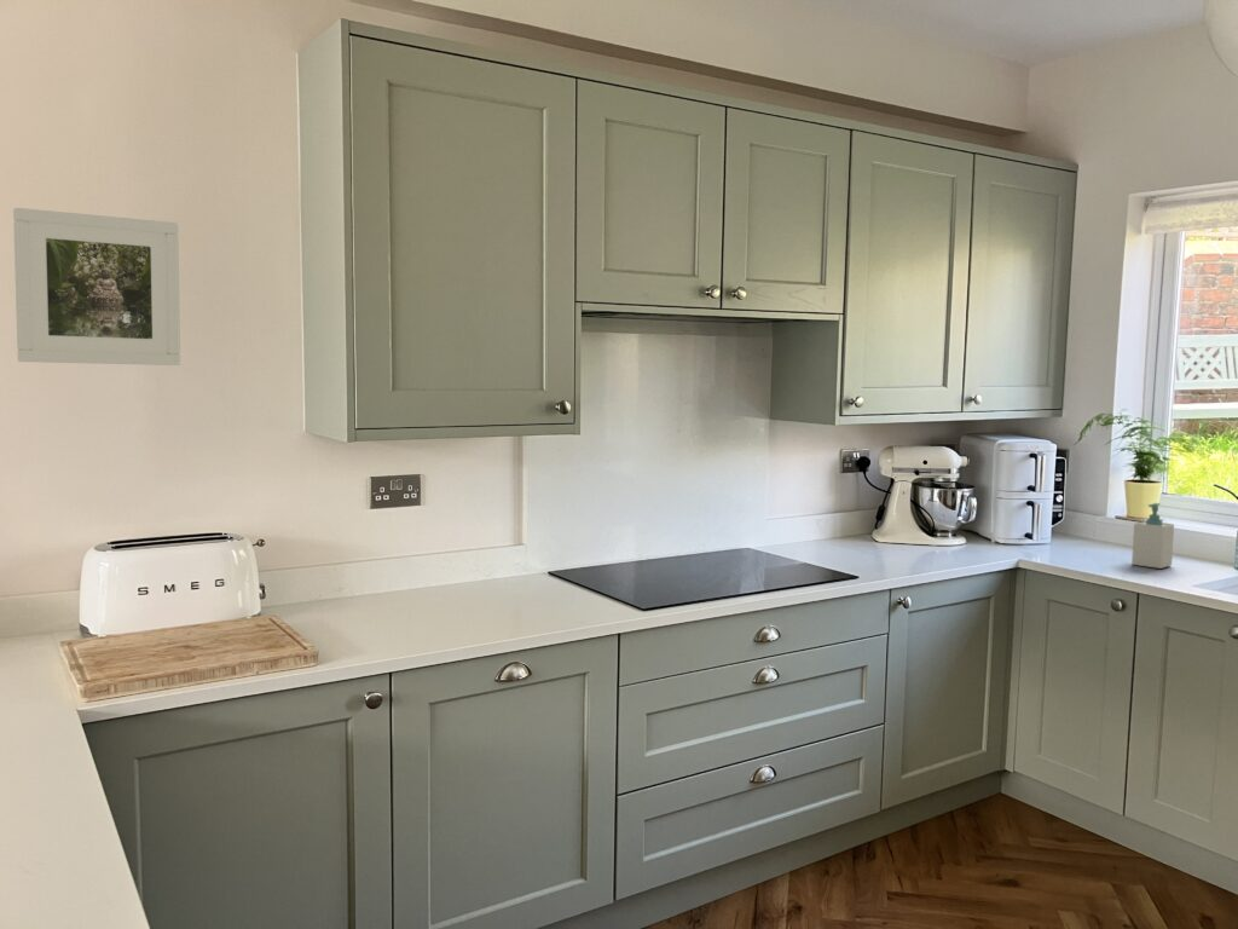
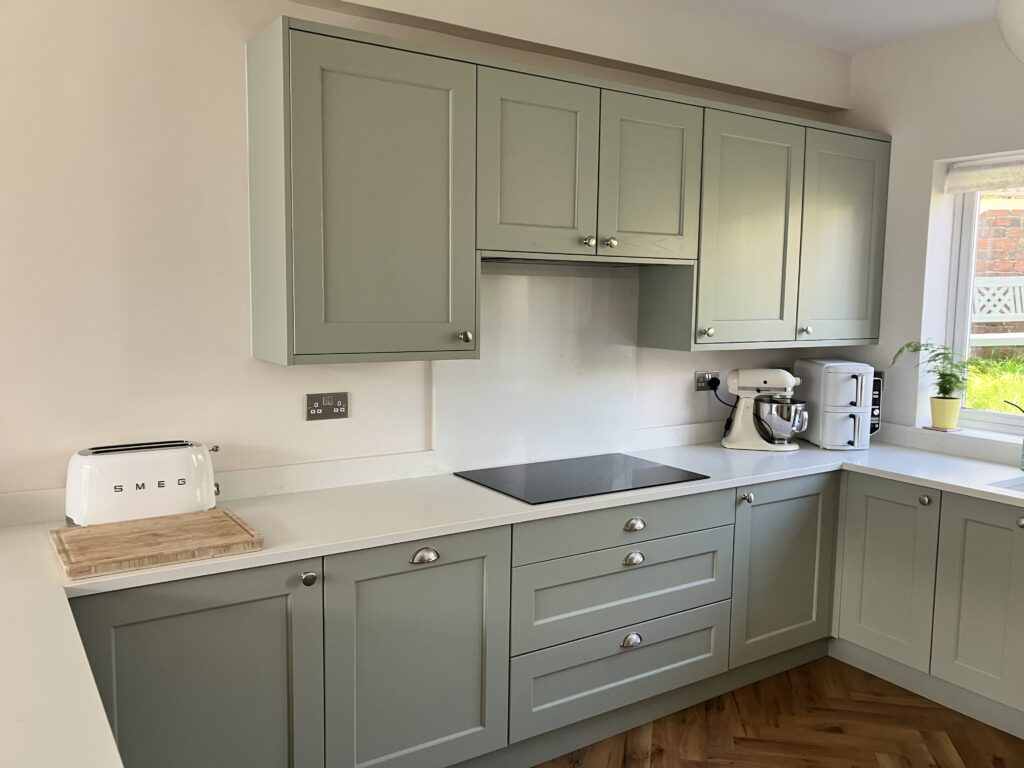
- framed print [12,207,181,367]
- soap bottle [1130,502,1175,570]
